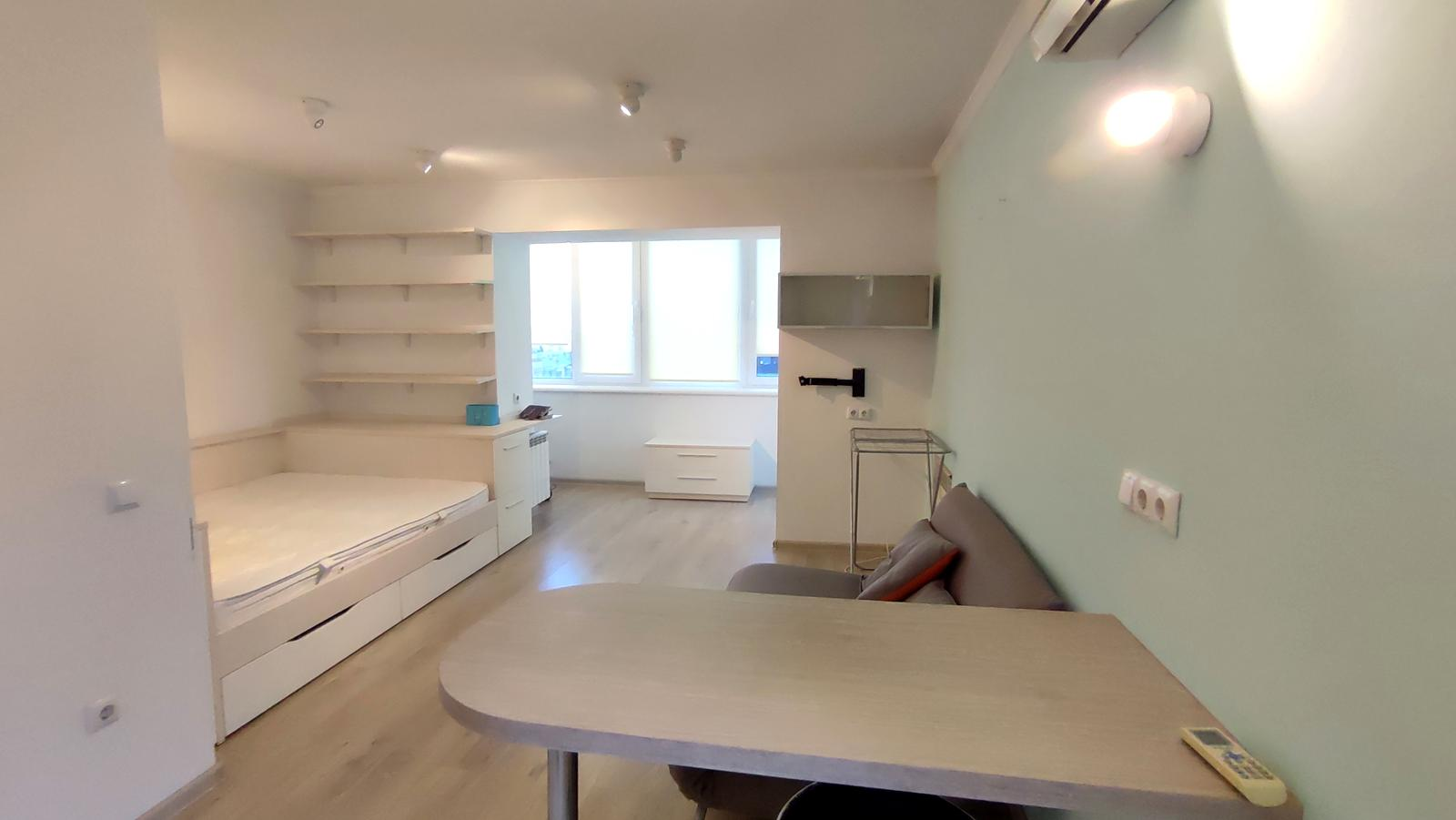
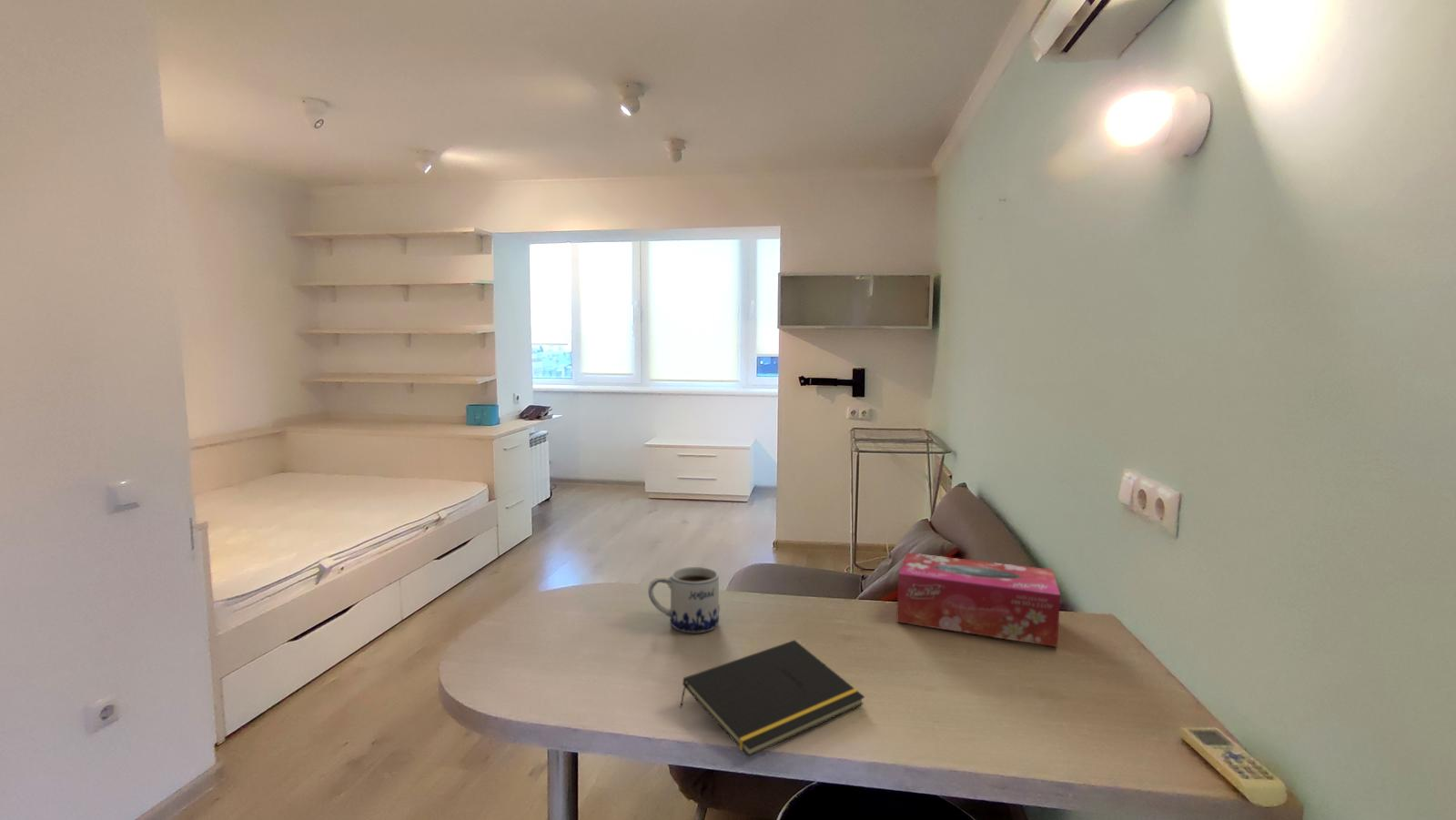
+ mug [647,566,721,633]
+ tissue box [895,552,1061,648]
+ notepad [679,639,865,758]
